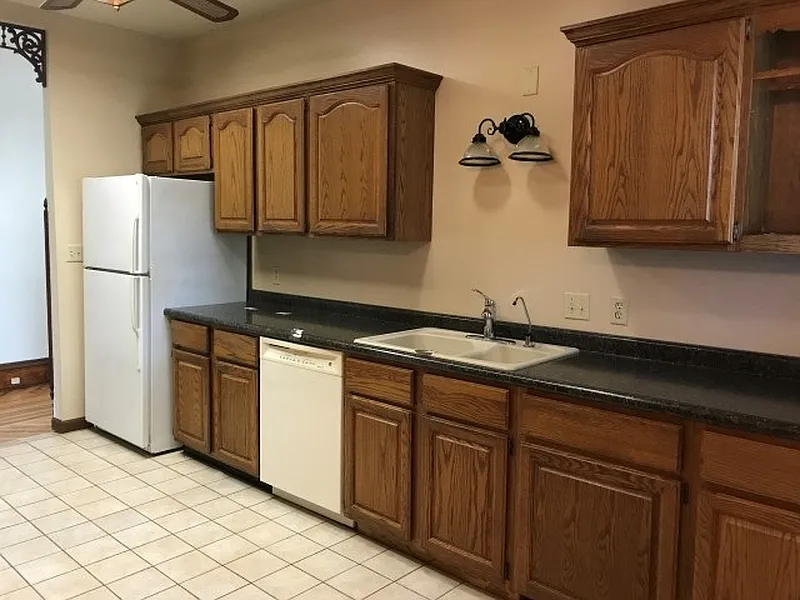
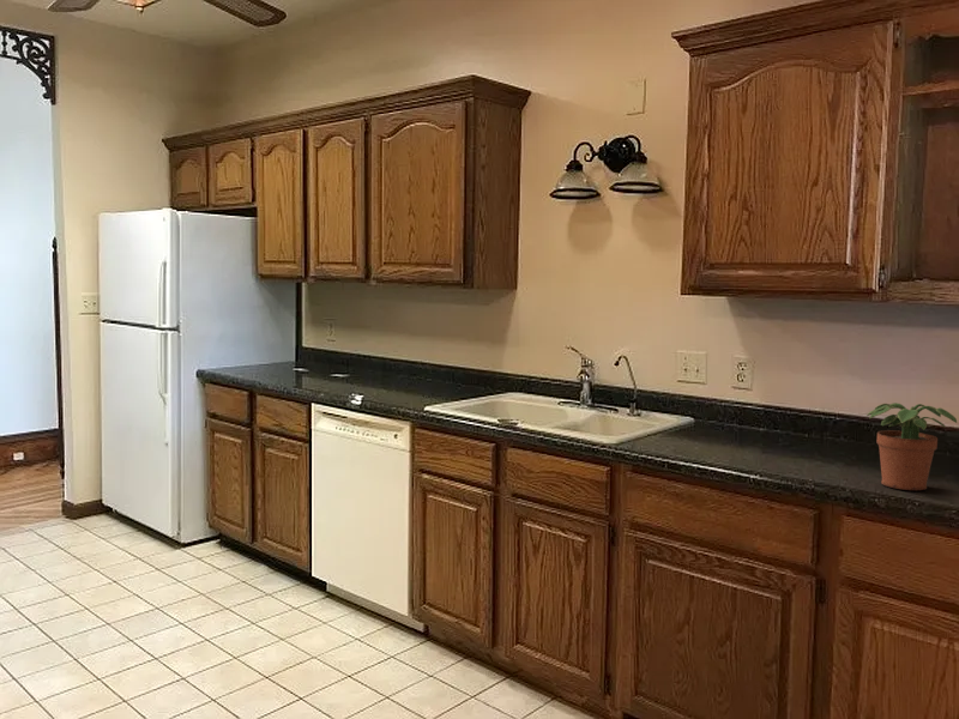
+ potted plant [865,401,958,491]
